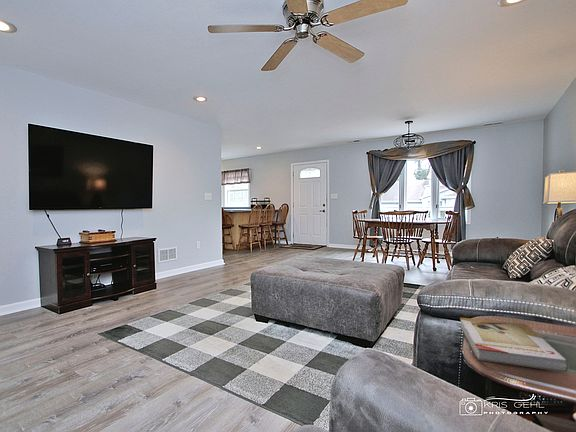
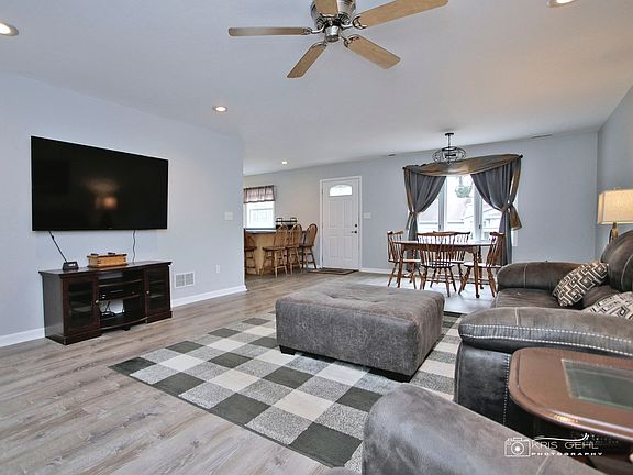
- book [459,317,570,373]
